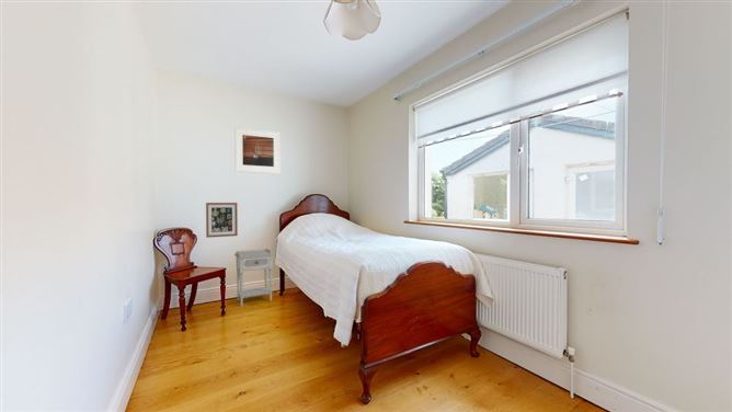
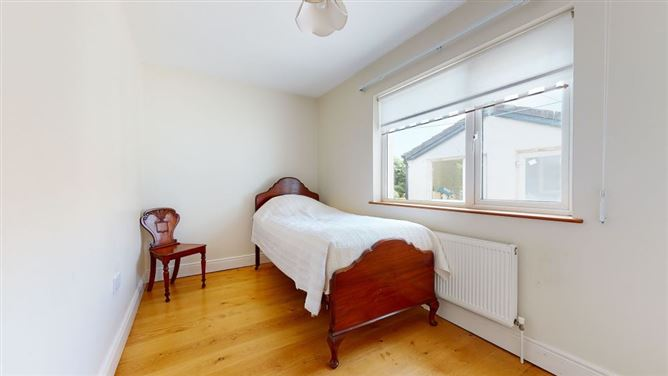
- wall art [205,202,239,239]
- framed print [233,126,282,175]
- nightstand [233,248,275,308]
